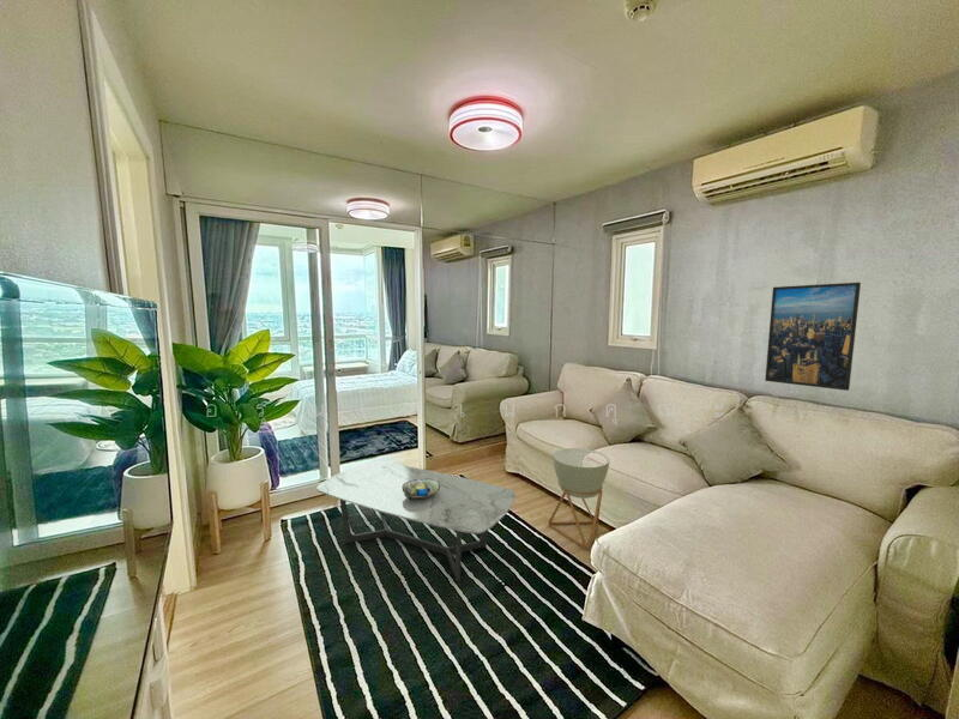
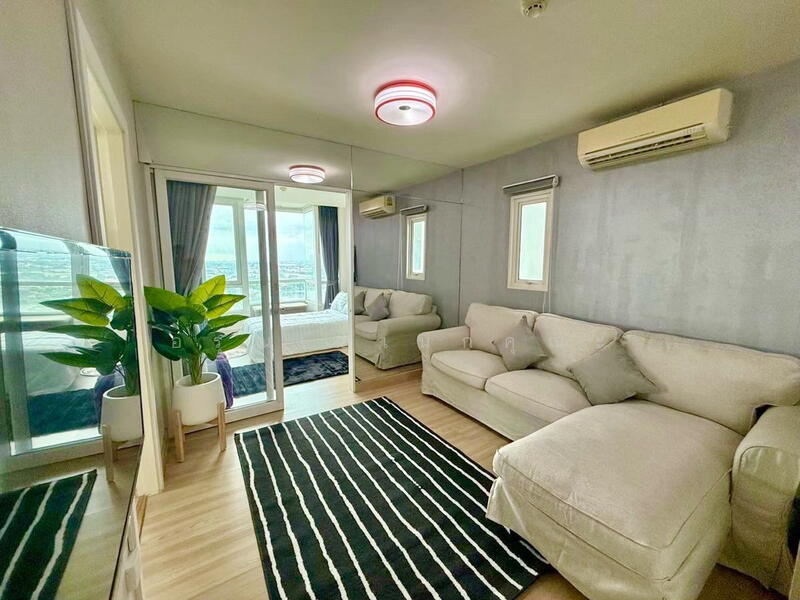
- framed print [764,282,862,392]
- coffee table [315,460,517,582]
- decorative bowl [402,479,440,500]
- planter [547,447,610,550]
